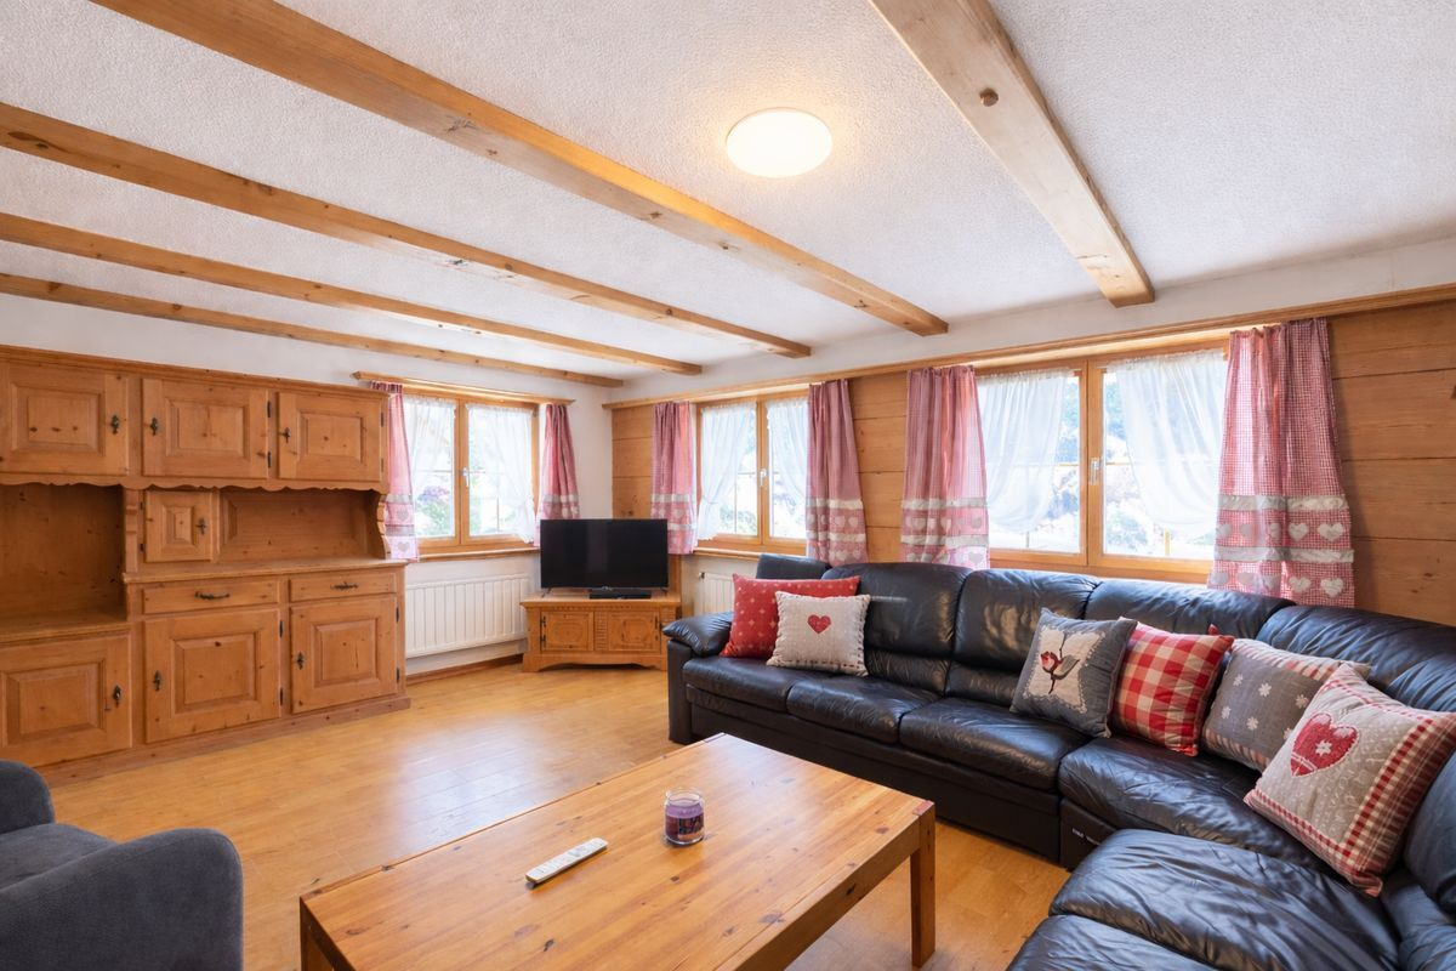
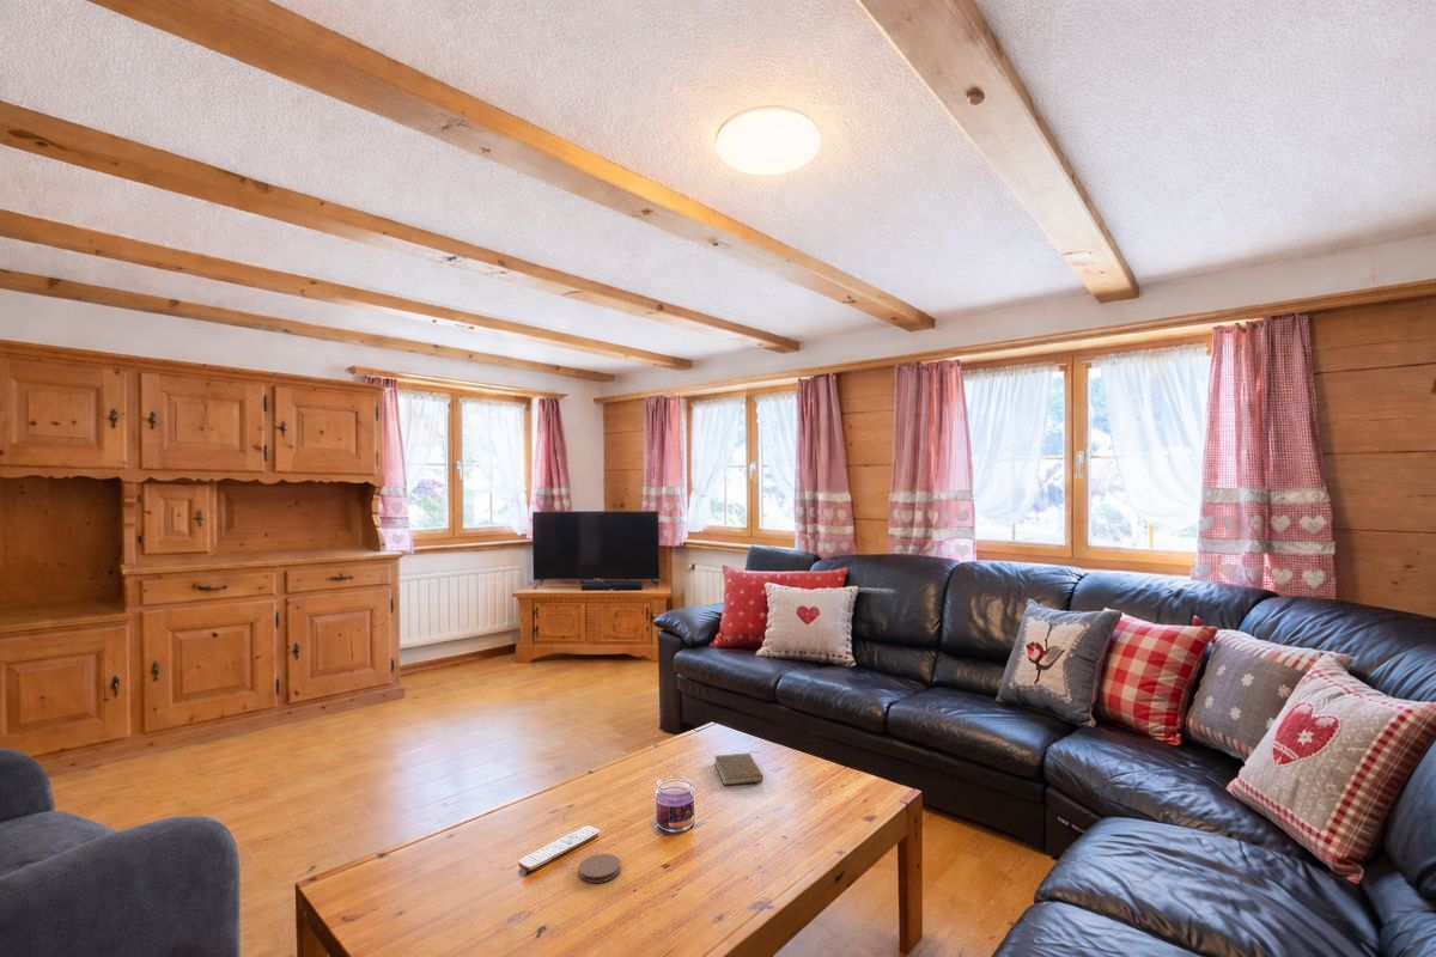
+ coaster [578,853,622,884]
+ book [713,750,765,786]
